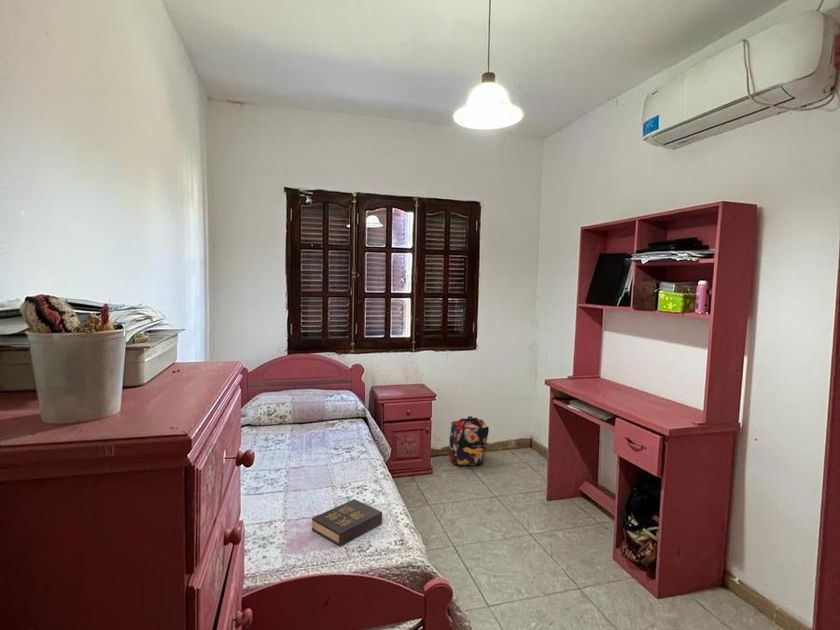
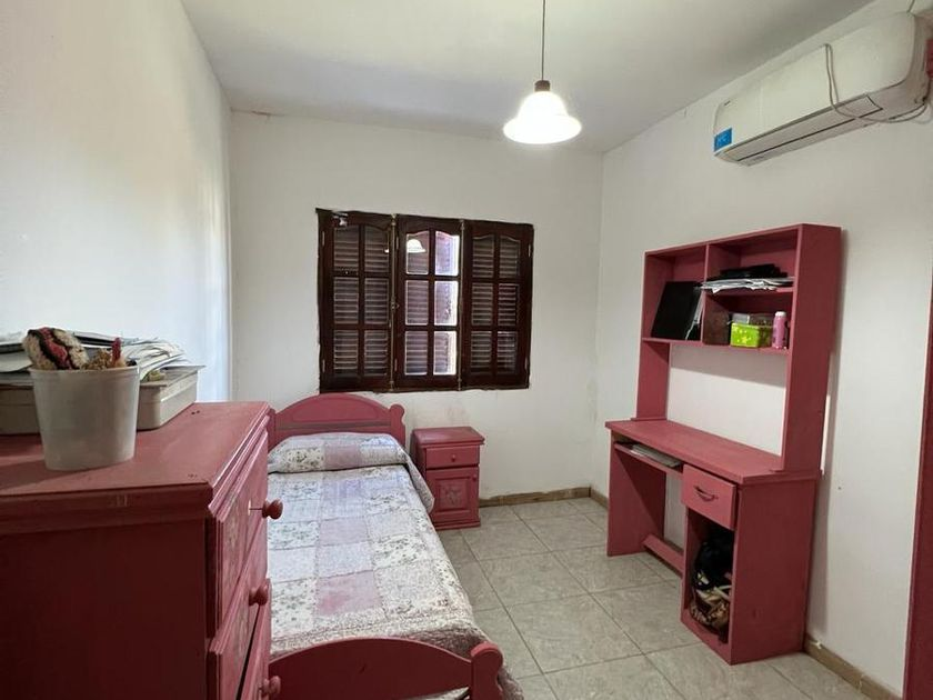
- backpack [448,415,490,466]
- hardback book [311,498,383,547]
